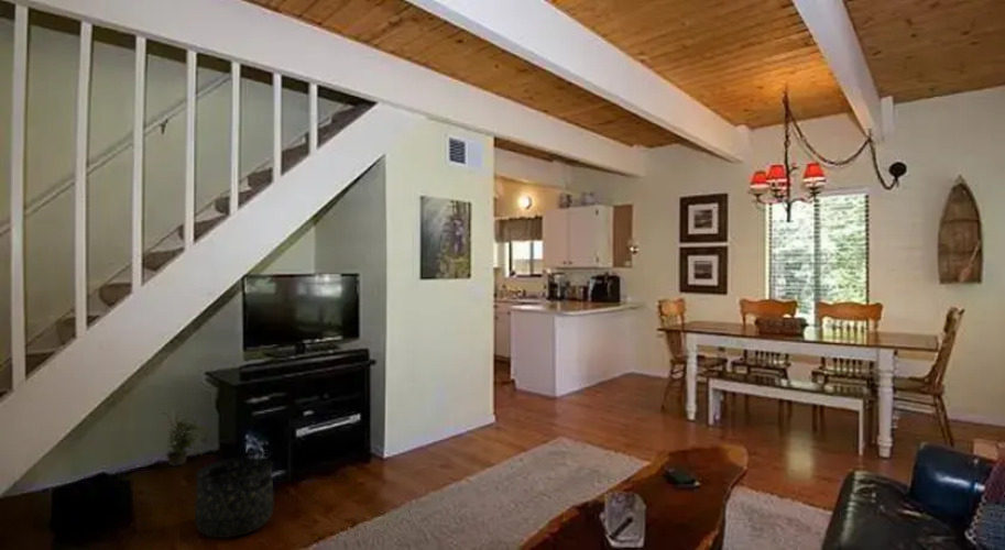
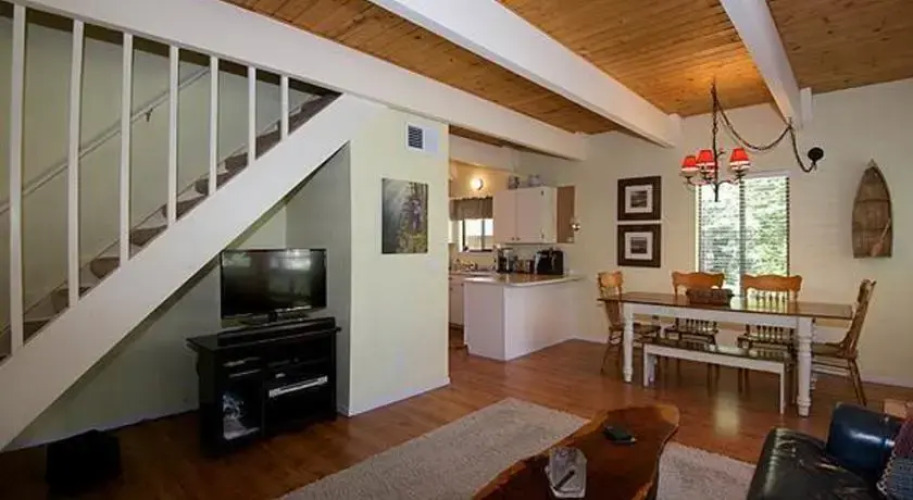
- potted plant [160,409,206,468]
- basket [194,455,274,539]
